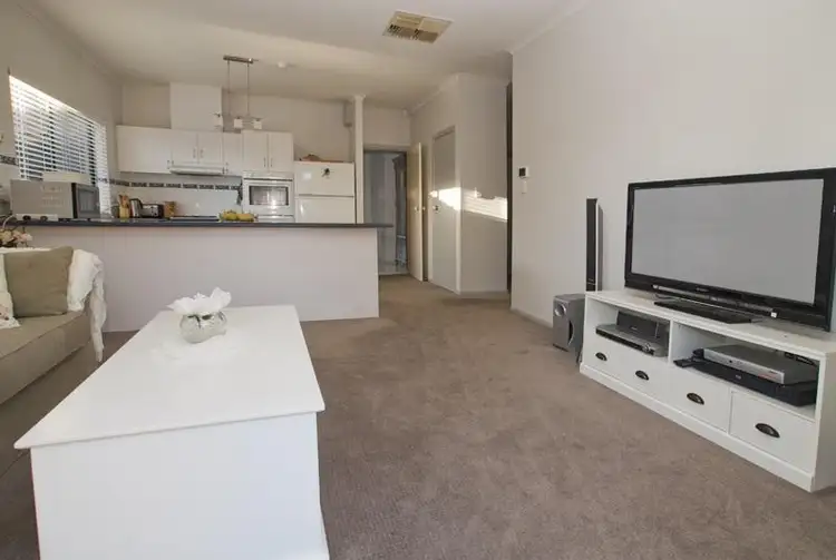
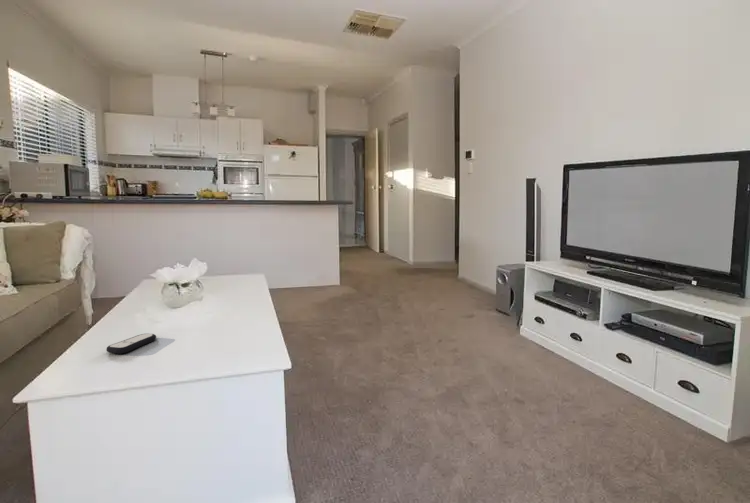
+ remote control [105,332,157,355]
